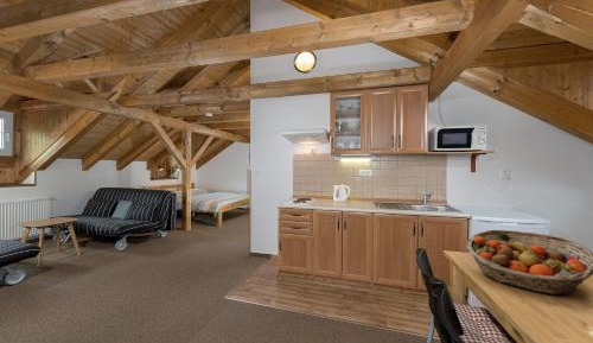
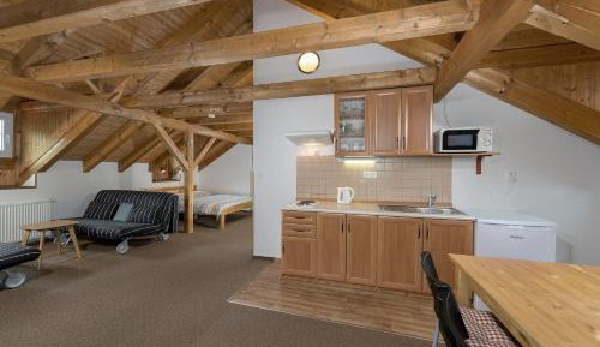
- fruit basket [465,229,593,296]
